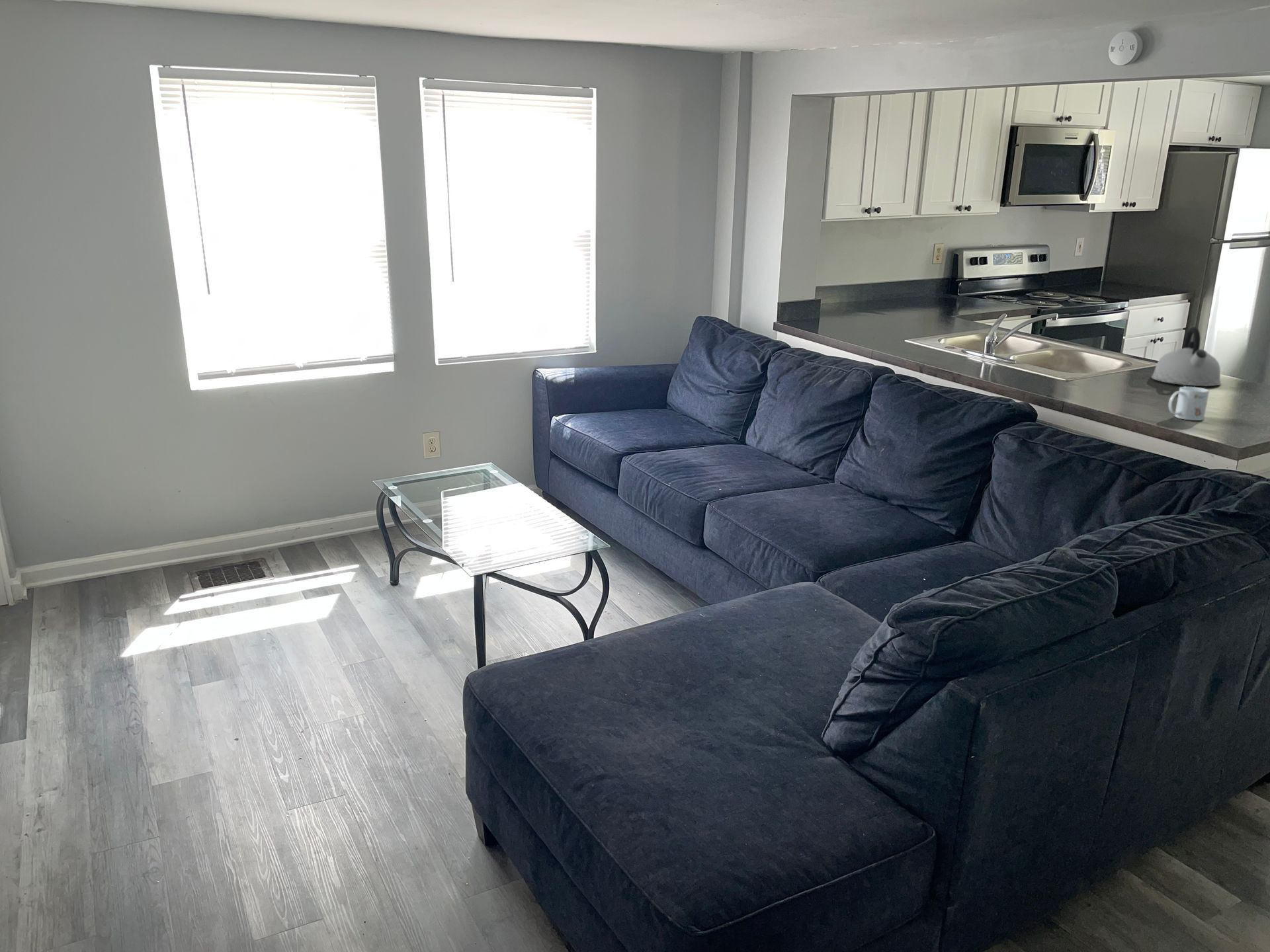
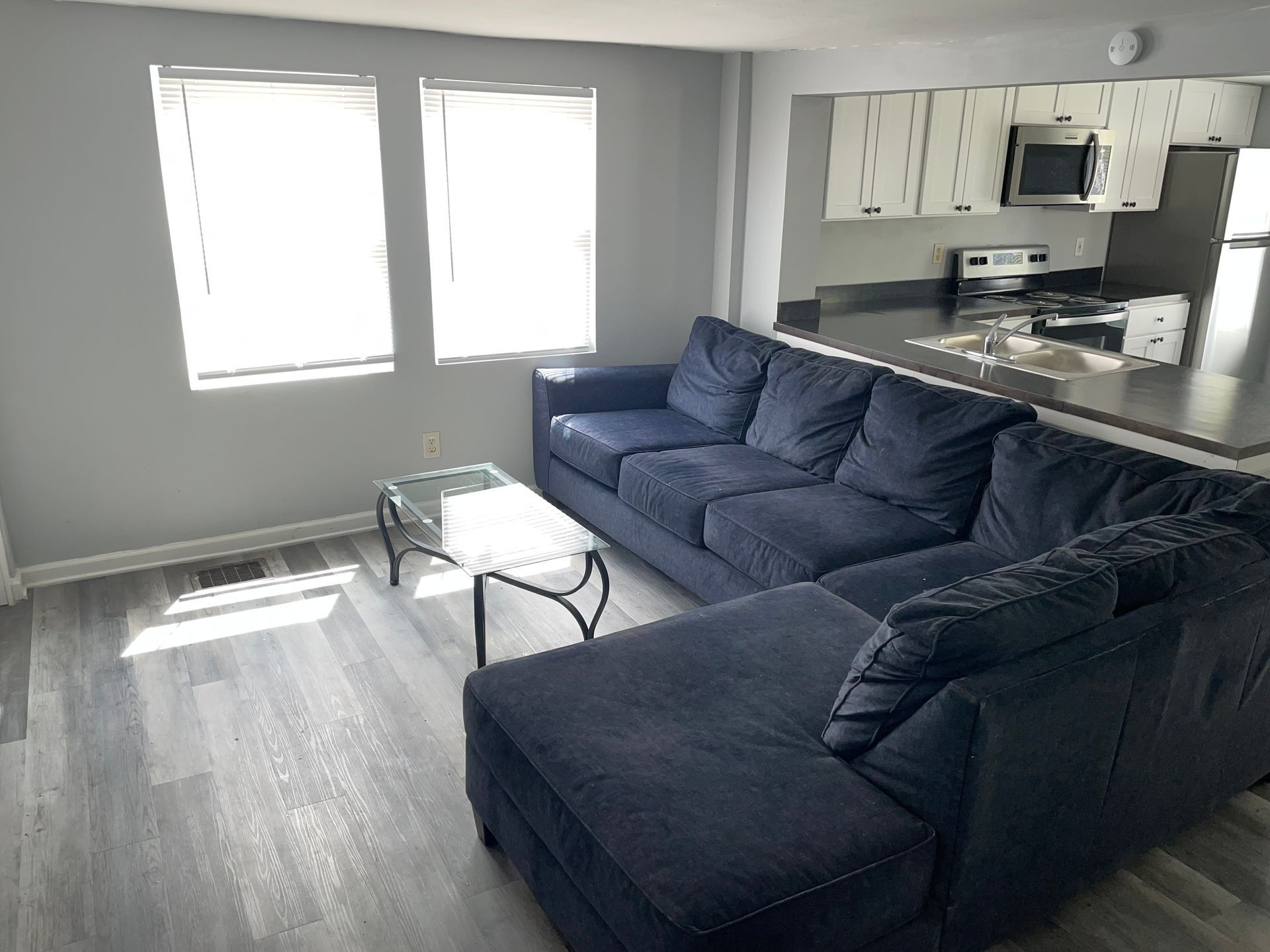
- mug [1168,386,1210,421]
- kettle [1150,326,1222,387]
